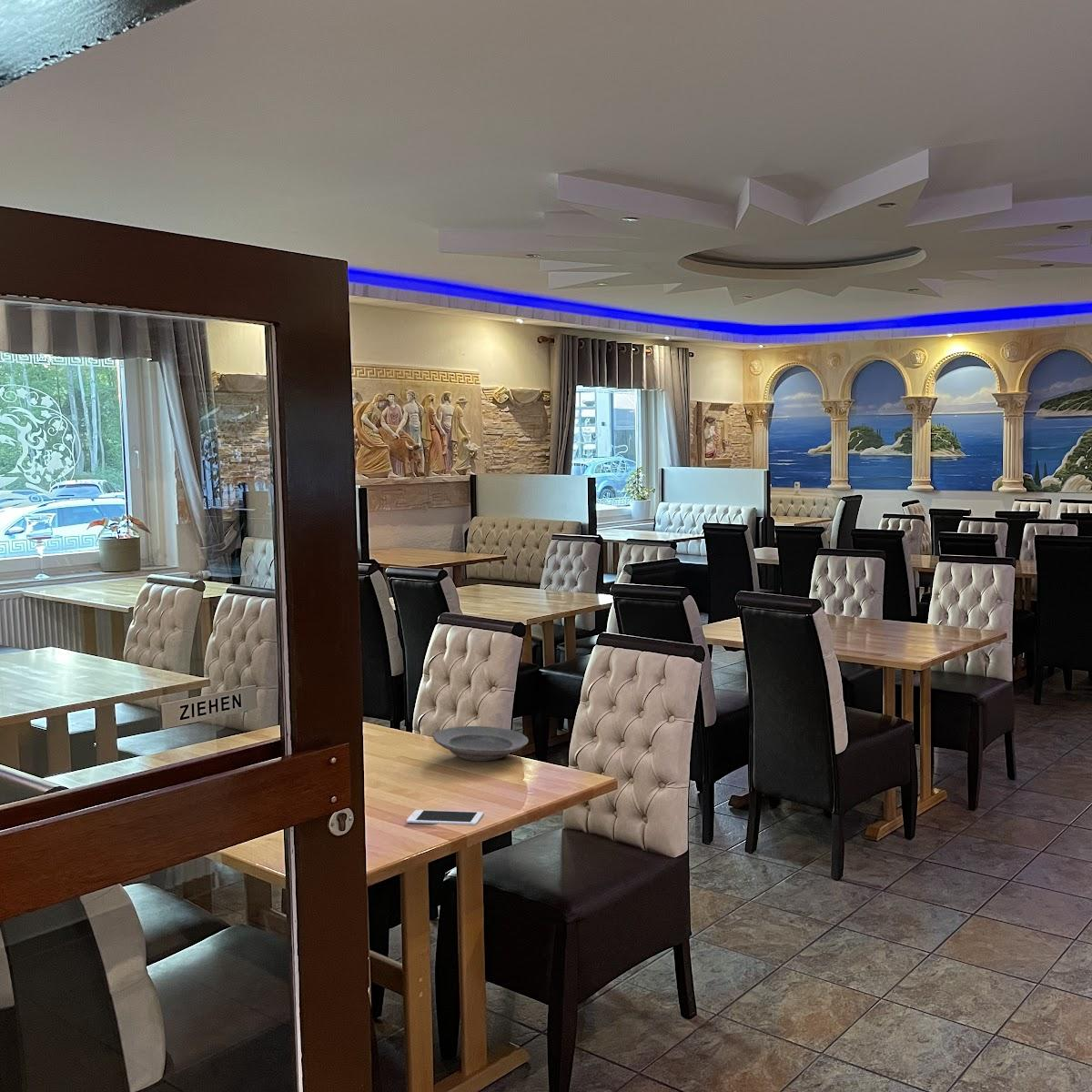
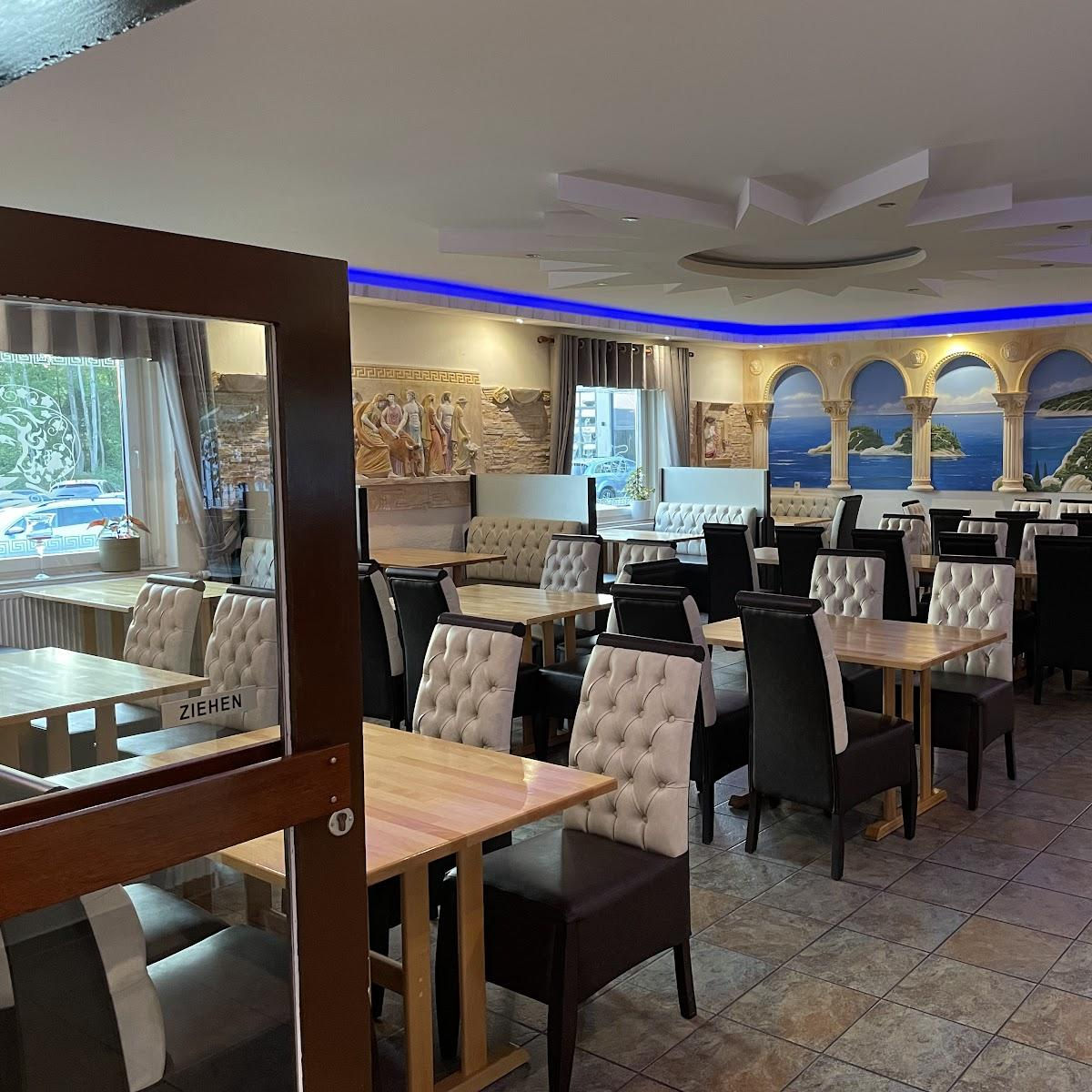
- cell phone [406,809,484,825]
- plate [432,725,530,763]
